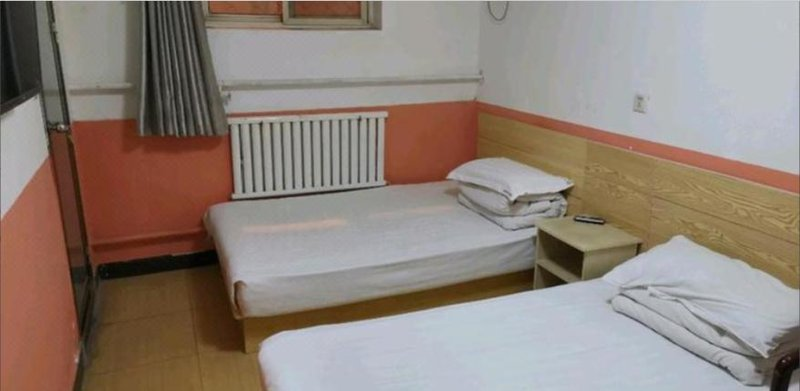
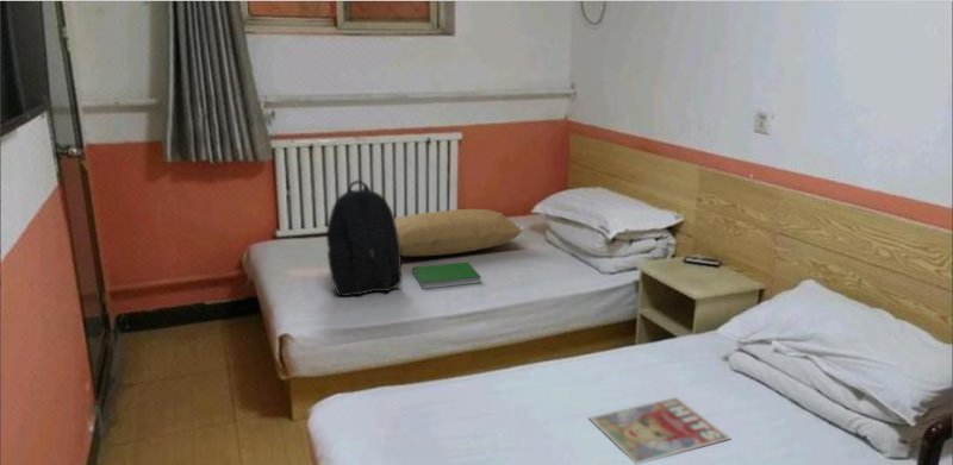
+ backpack [325,180,403,297]
+ hardcover book [411,262,482,290]
+ pillow [394,208,527,257]
+ magazine [587,396,733,465]
